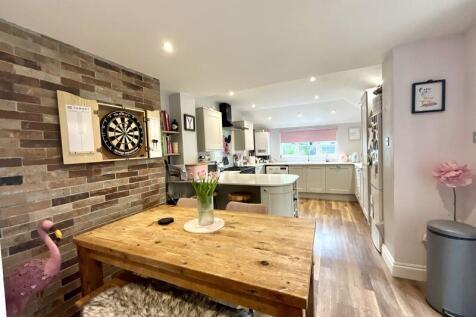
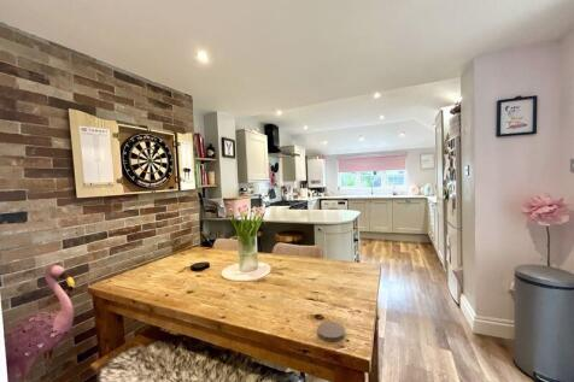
+ coaster [316,321,346,342]
